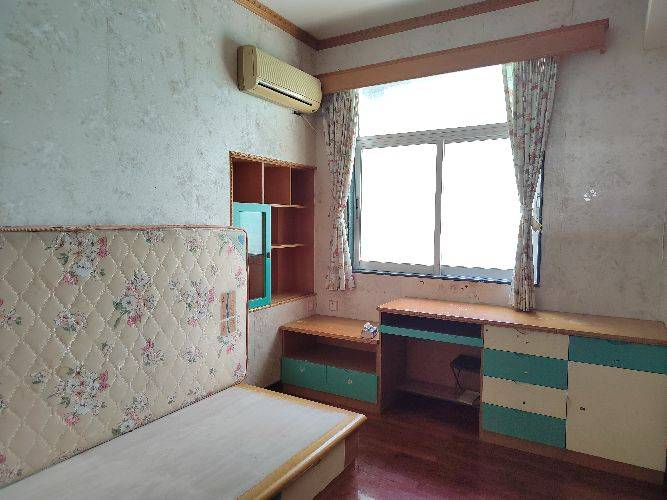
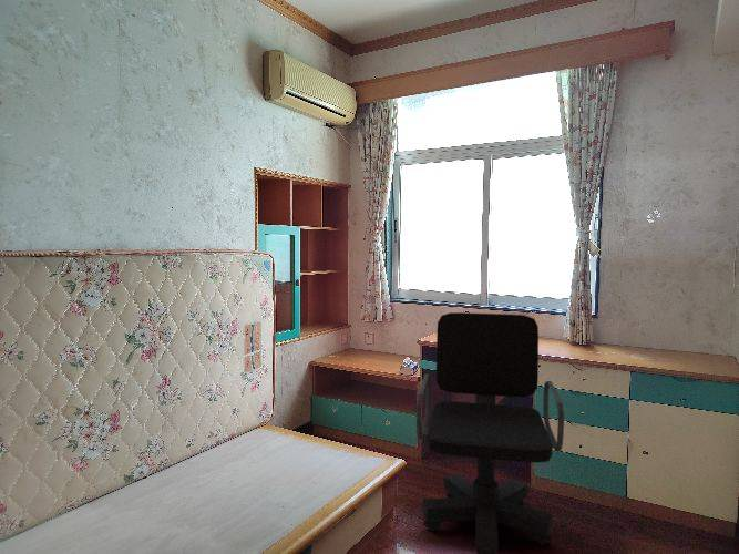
+ office chair [415,311,565,554]
